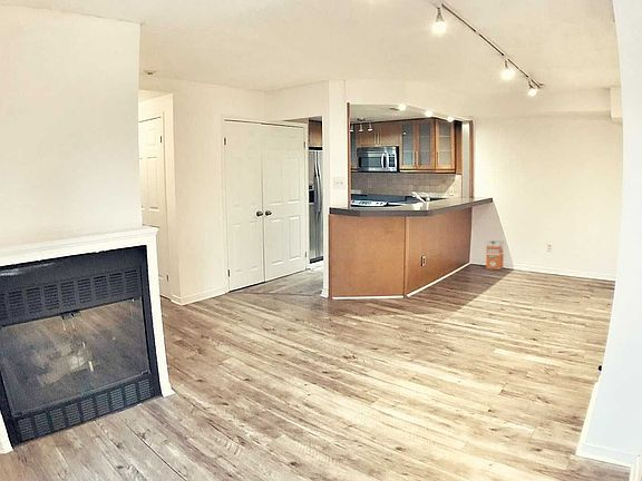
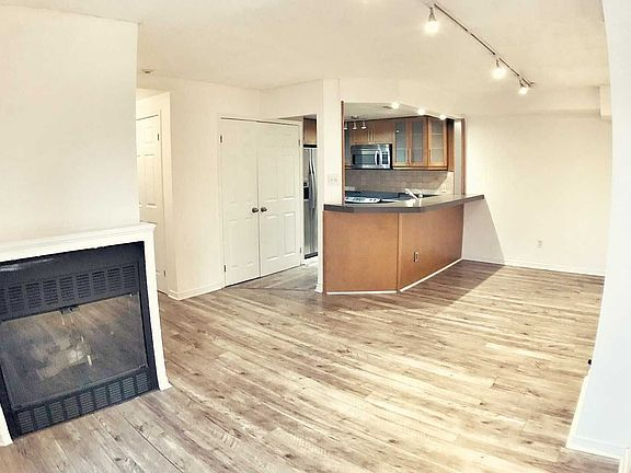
- waste bin [485,239,505,271]
